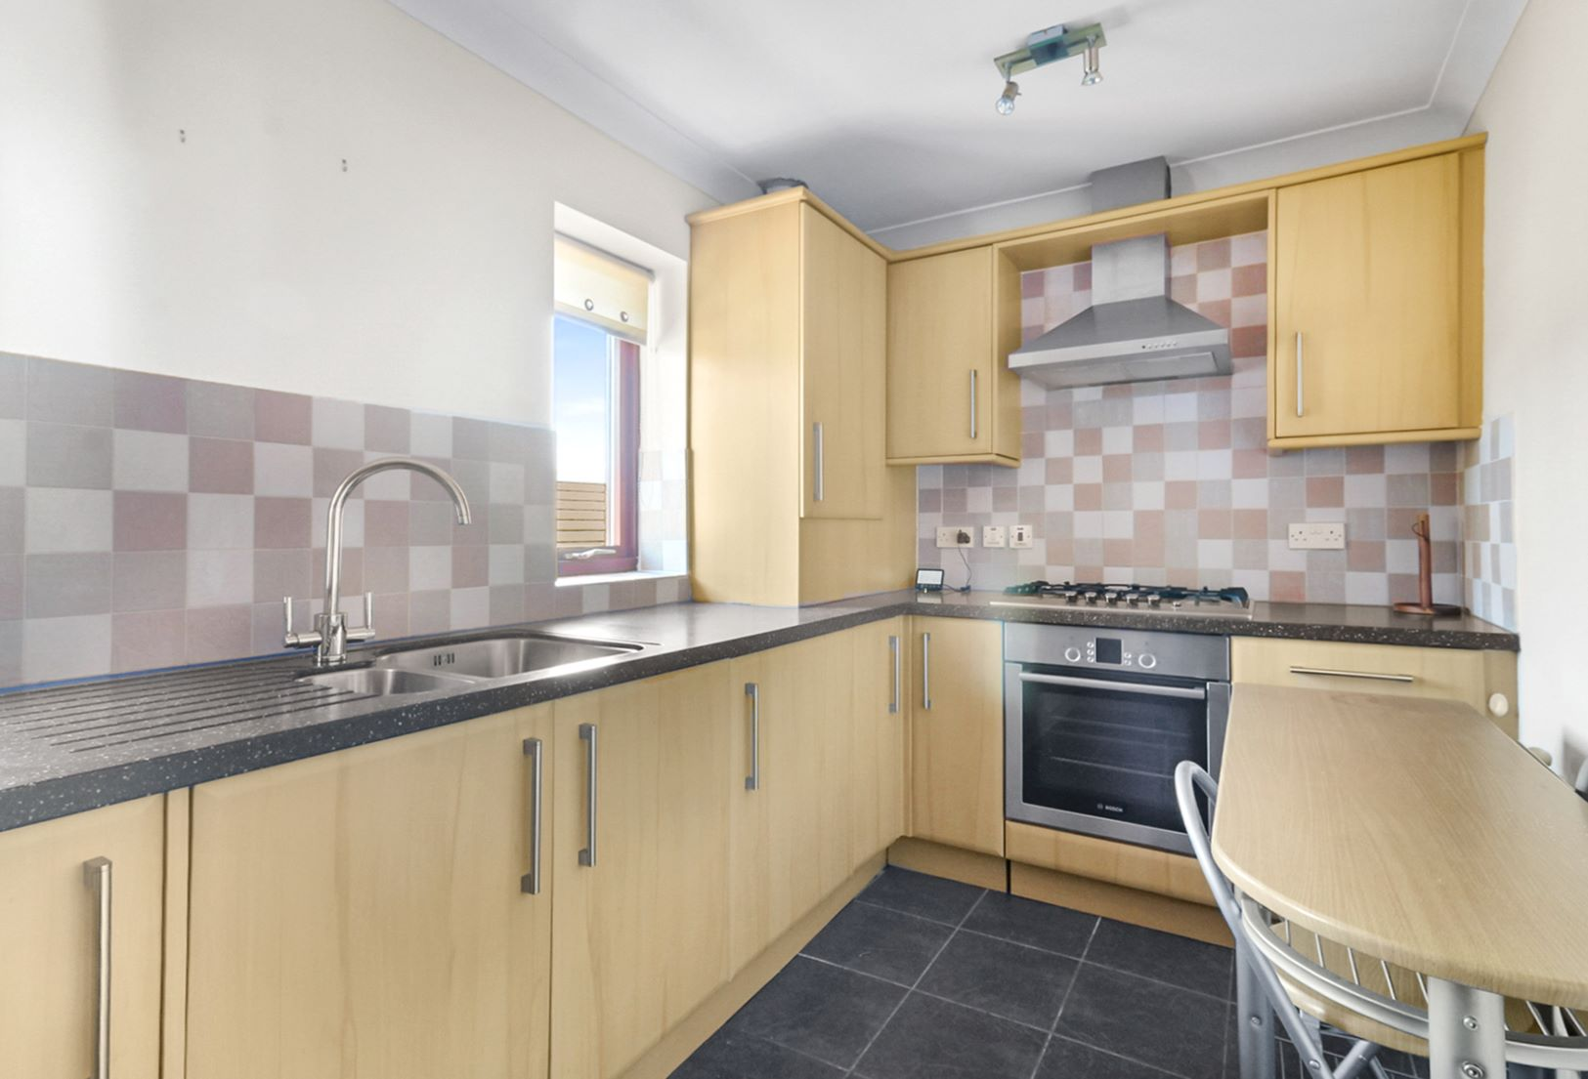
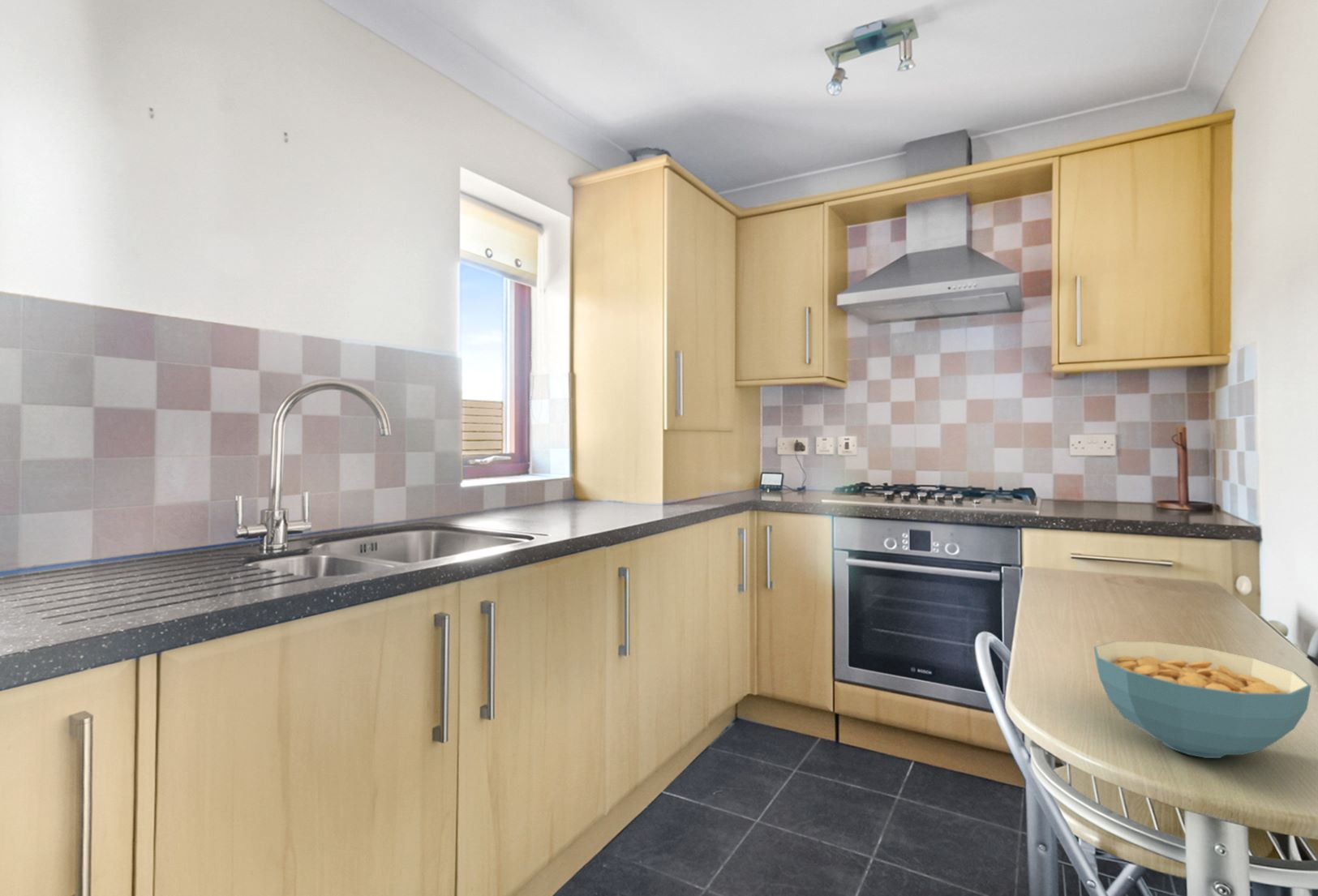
+ cereal bowl [1093,641,1312,759]
